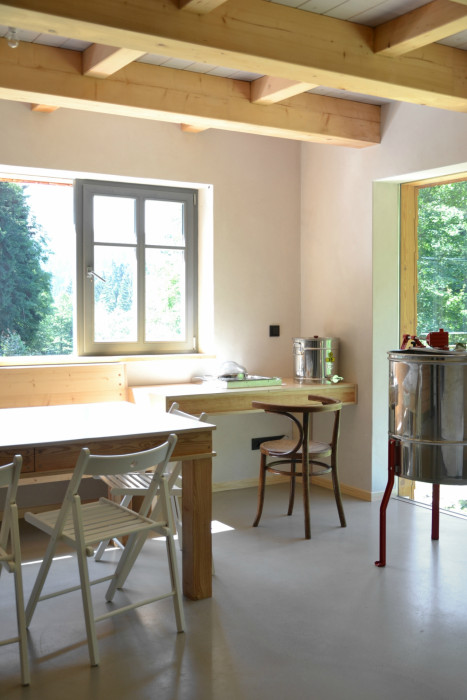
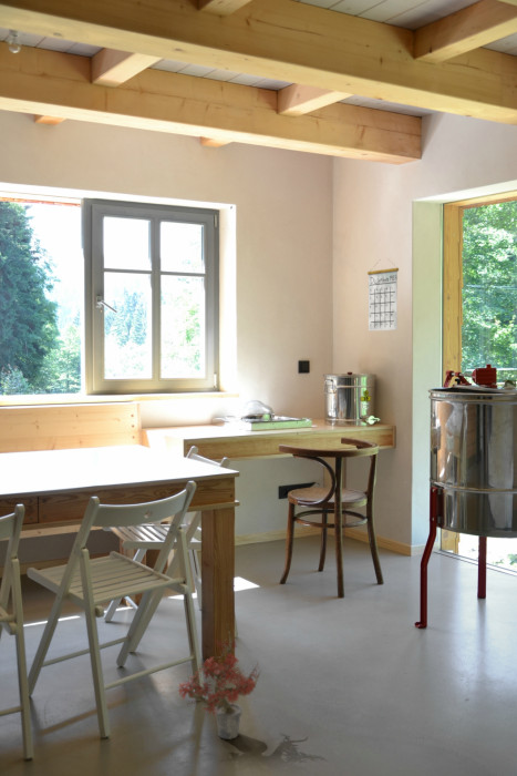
+ potted plant [176,624,262,741]
+ calendar [366,259,400,331]
